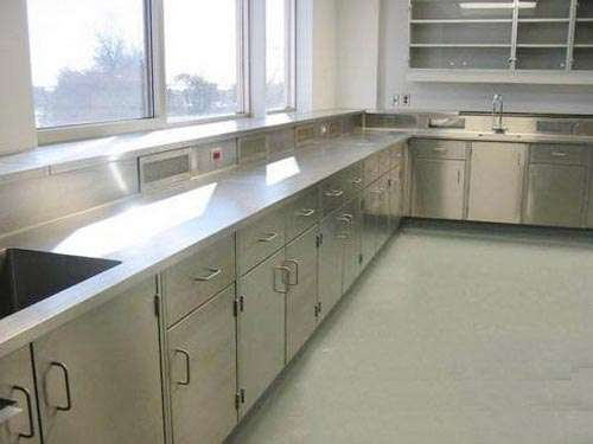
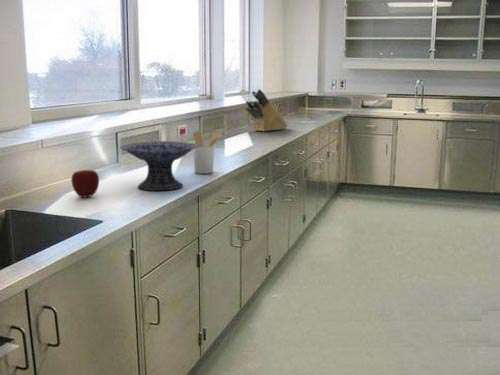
+ apple [70,169,100,198]
+ knife block [245,88,289,132]
+ utensil holder [192,130,223,175]
+ decorative bowl [119,140,198,192]
